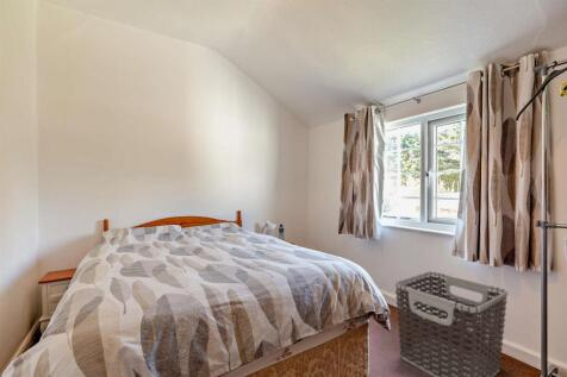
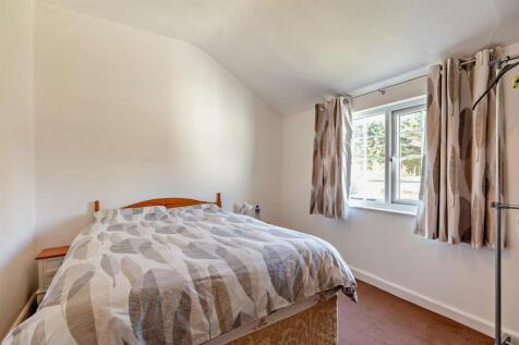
- clothes hamper [394,270,509,377]
